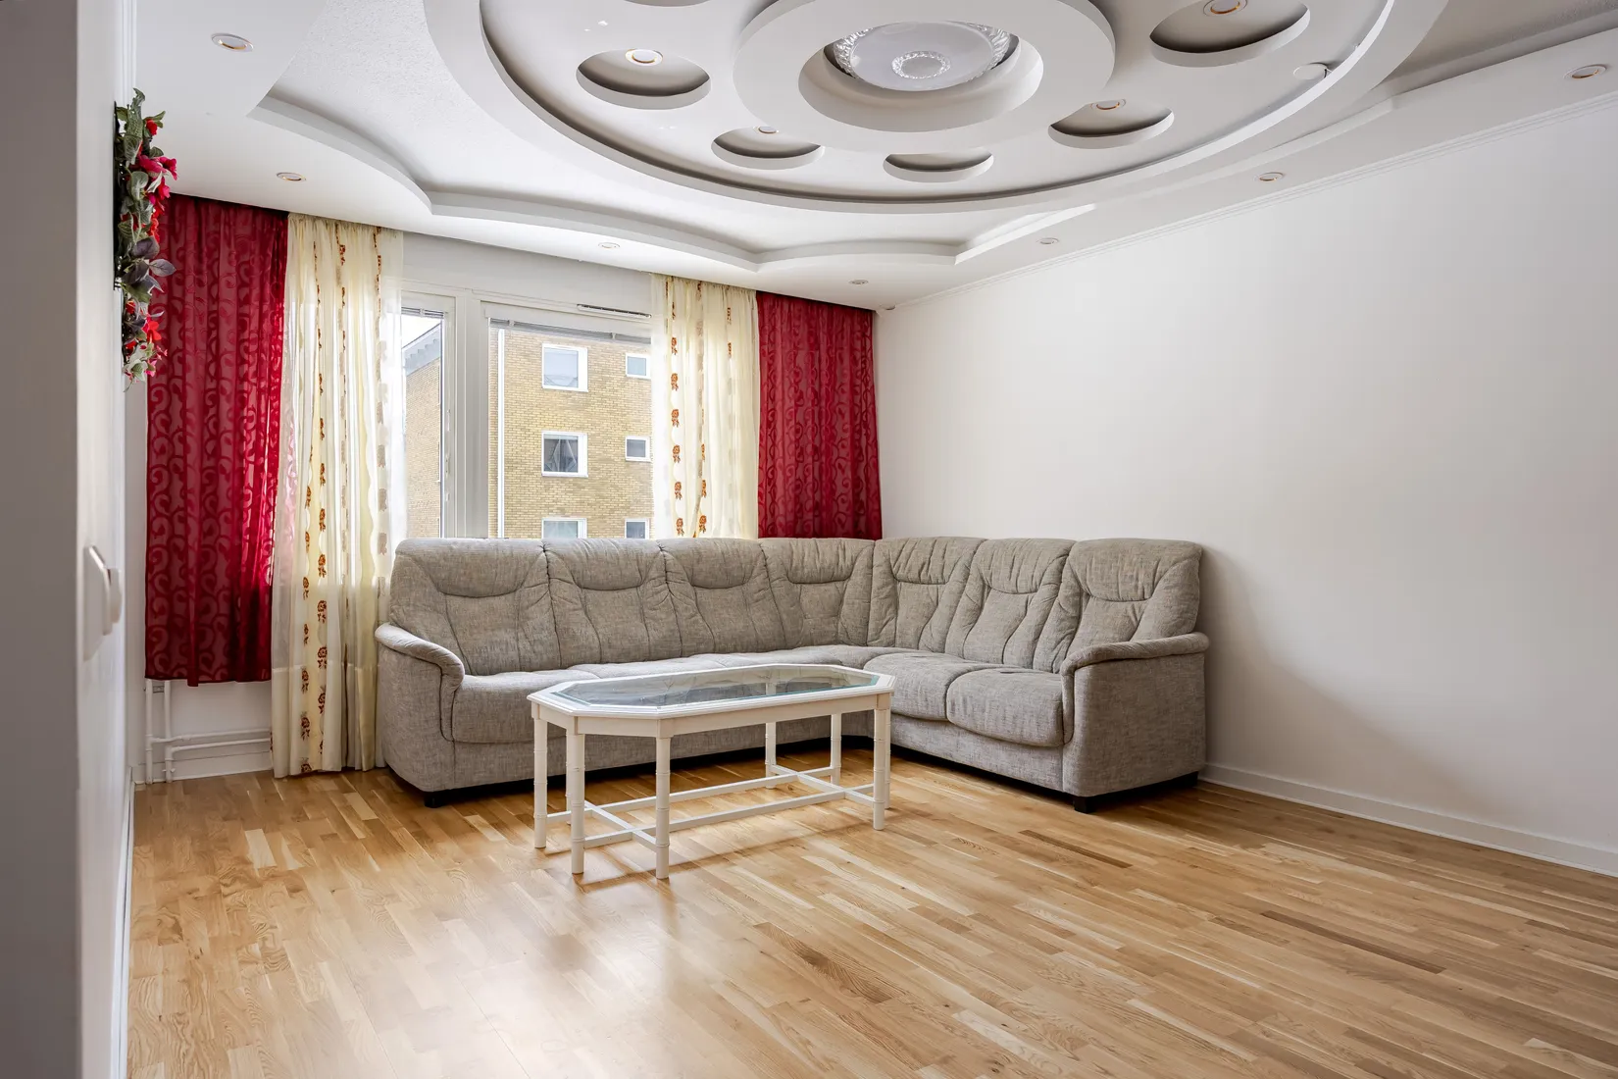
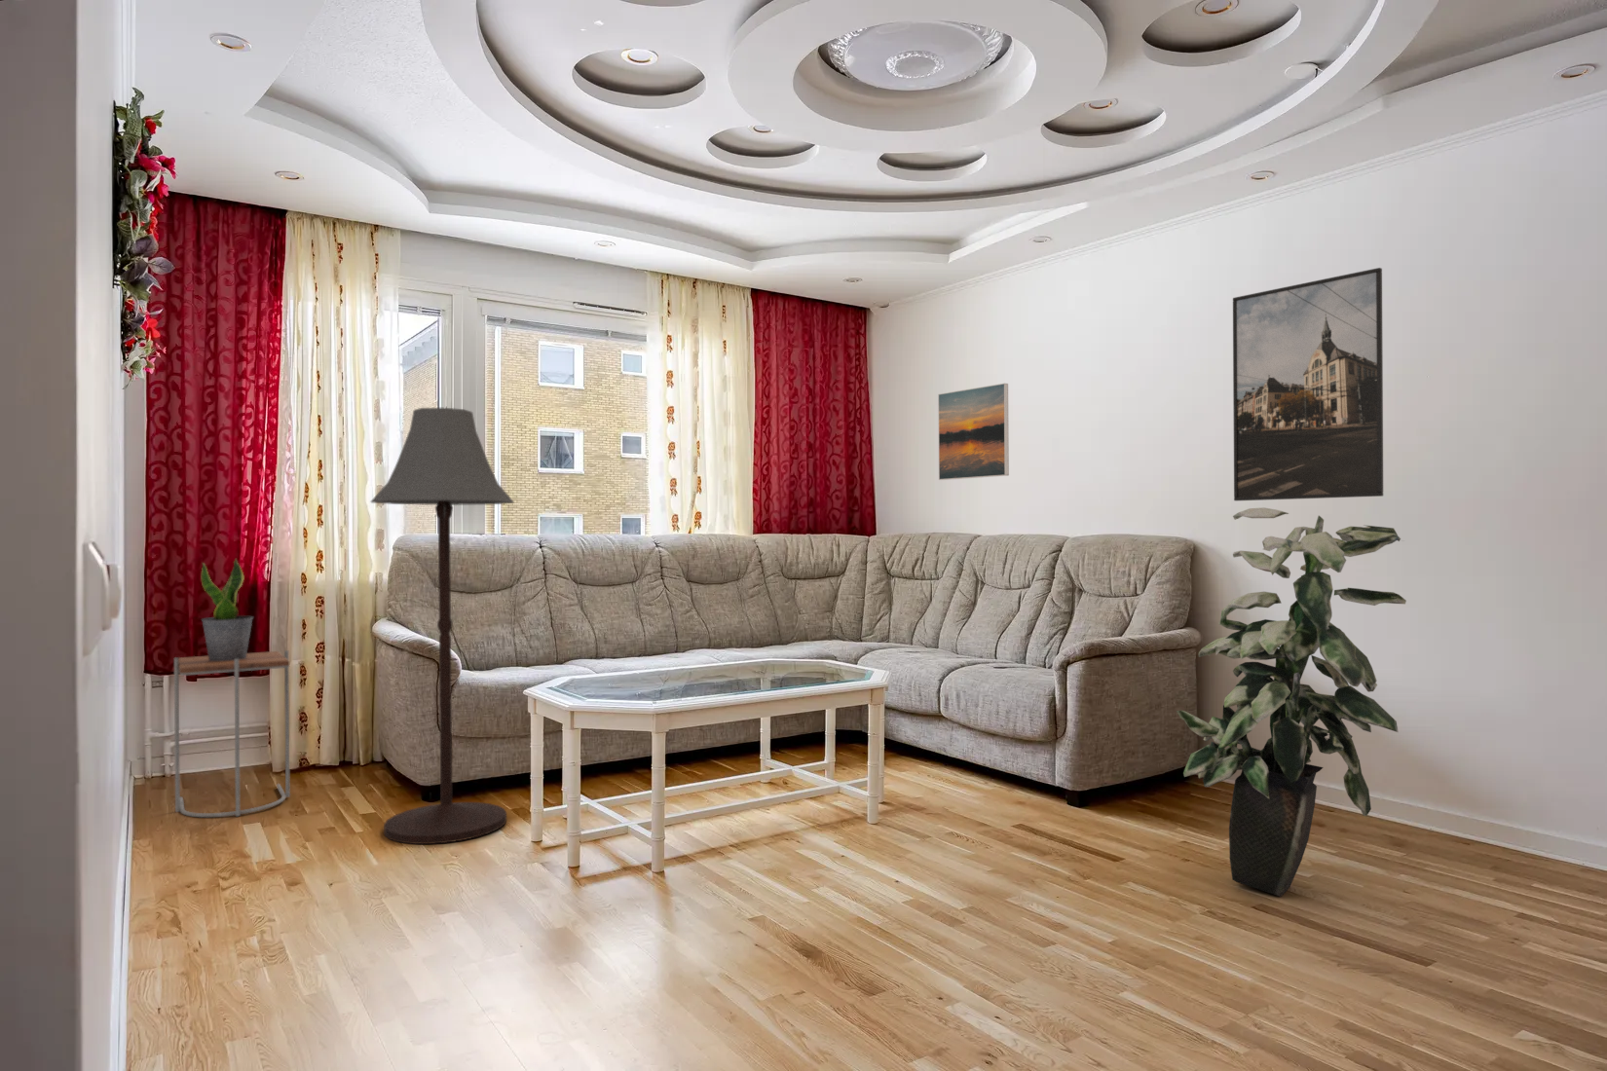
+ potted plant [201,558,255,661]
+ indoor plant [1175,507,1407,898]
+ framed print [1232,267,1383,501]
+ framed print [937,382,1010,481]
+ floor lamp [369,406,515,845]
+ side table [173,649,292,818]
